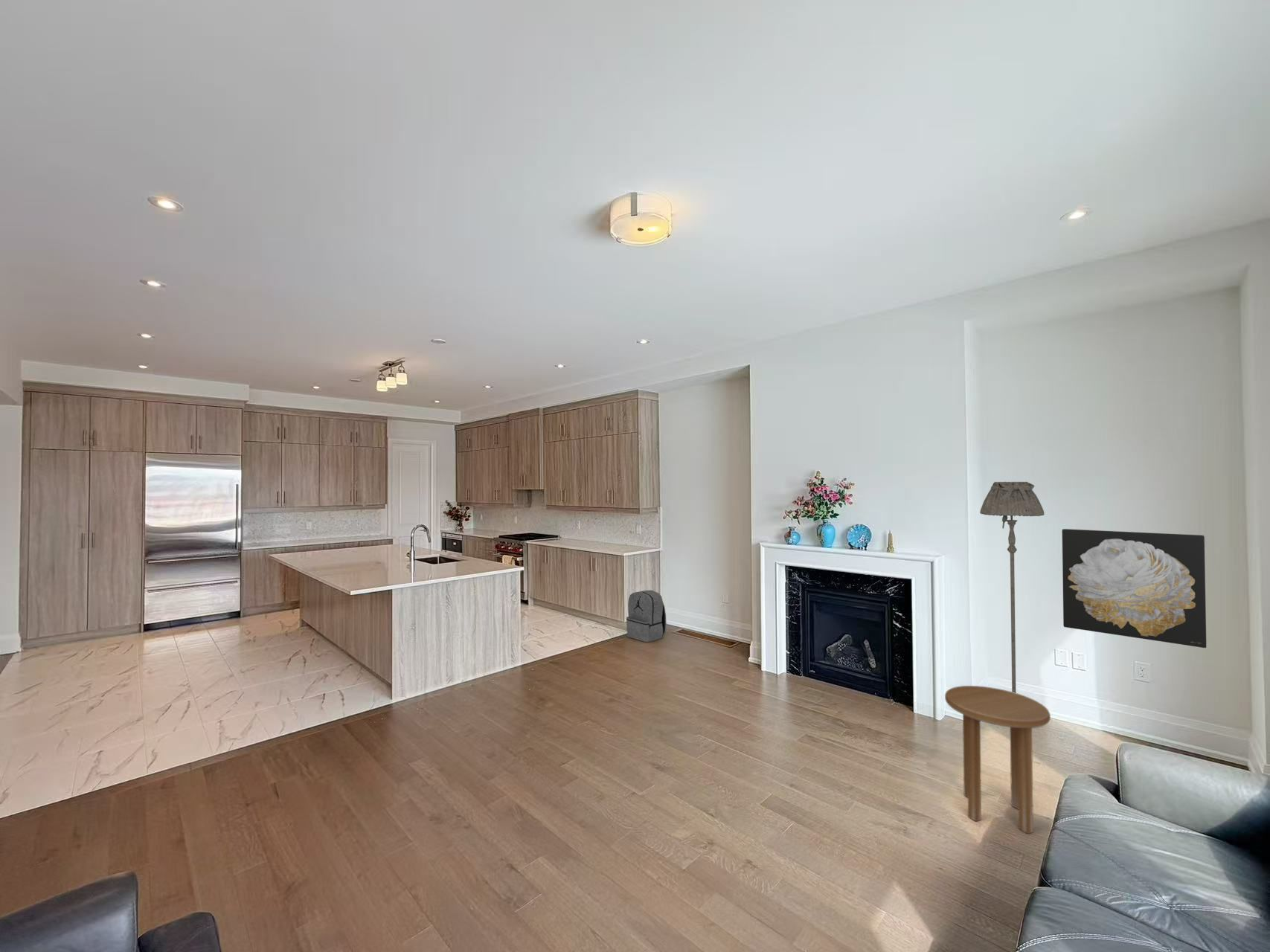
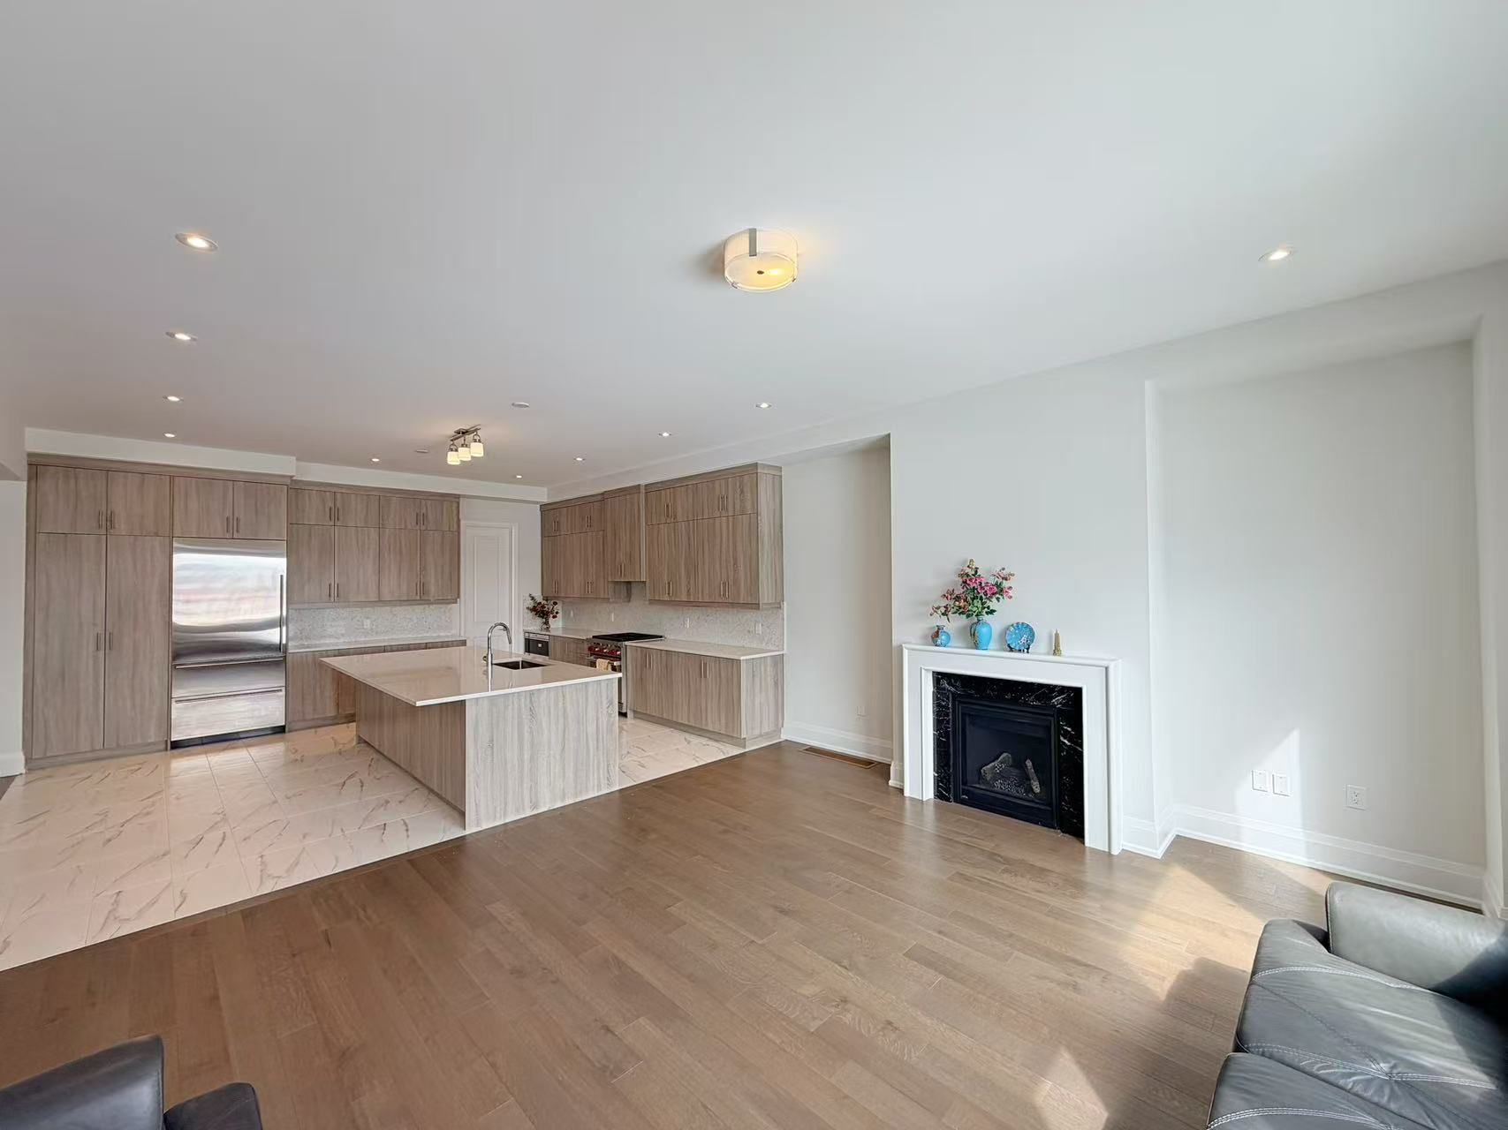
- wall art [1062,528,1207,649]
- floor lamp [979,481,1045,693]
- backpack [626,590,667,643]
- side table [944,685,1051,834]
